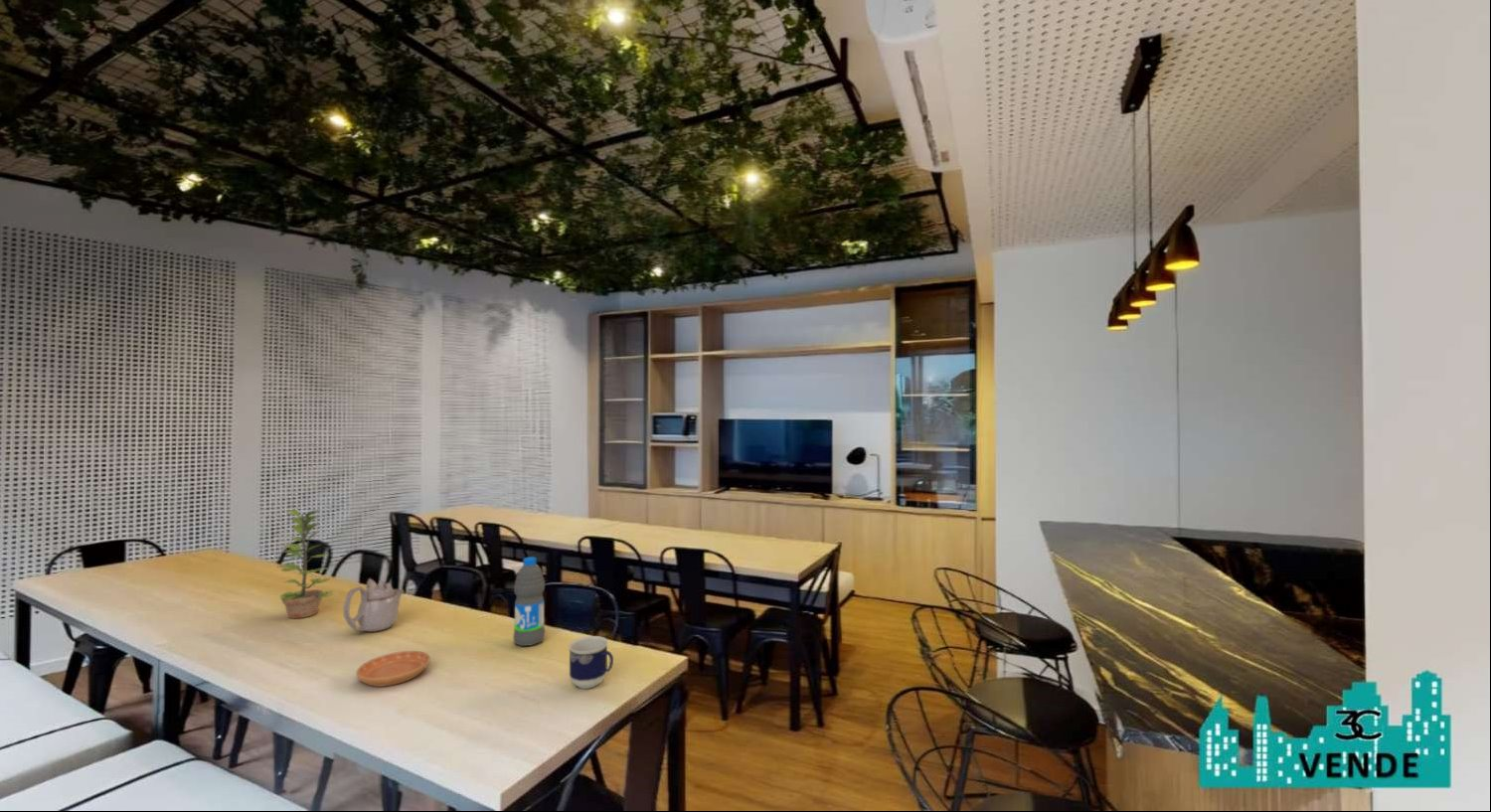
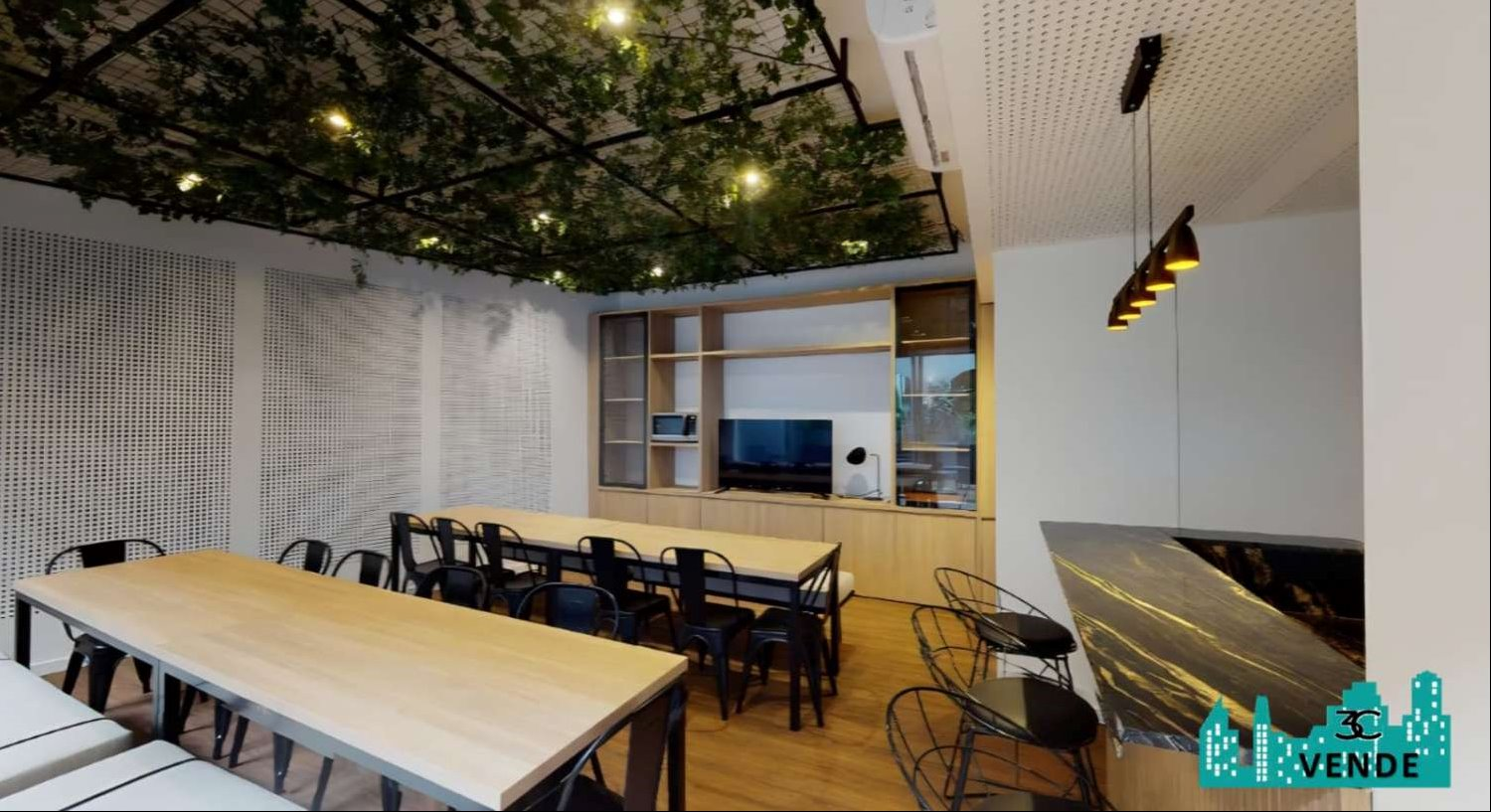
- saucer [356,650,431,688]
- teapot [342,577,405,633]
- cup [568,635,614,690]
- water bottle [512,556,546,647]
- plant [277,509,336,619]
